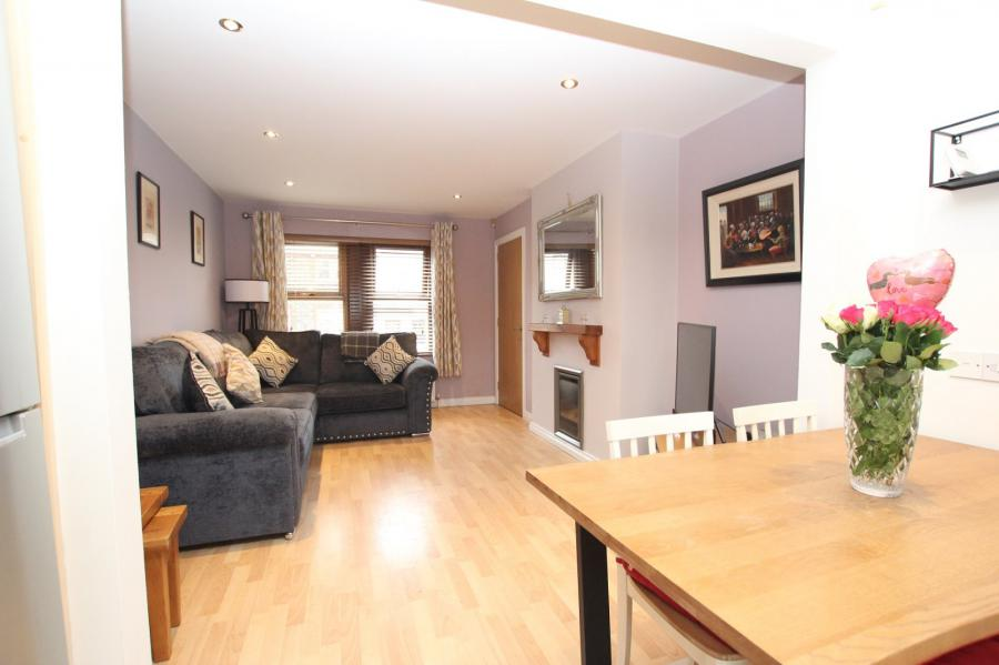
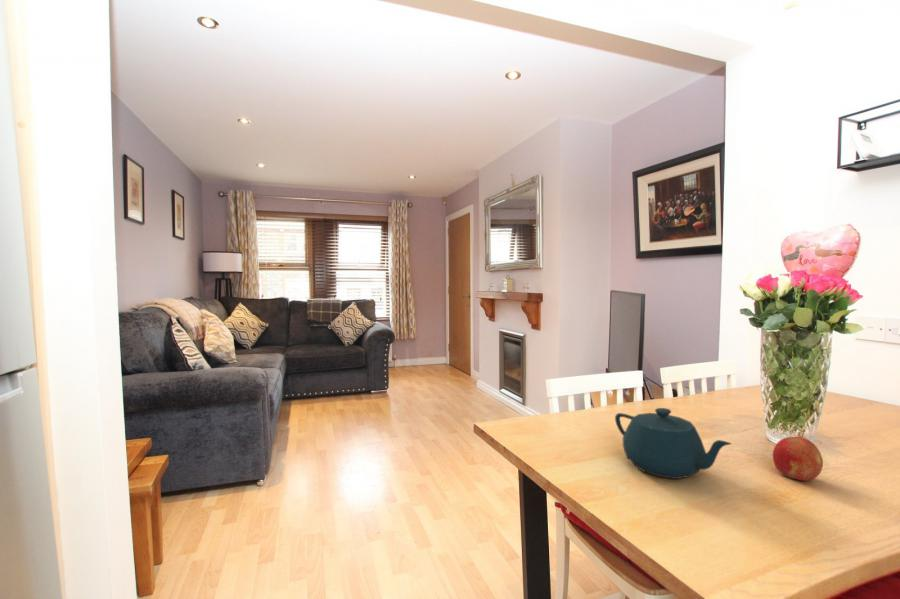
+ teapot [614,407,732,480]
+ fruit [772,436,824,482]
